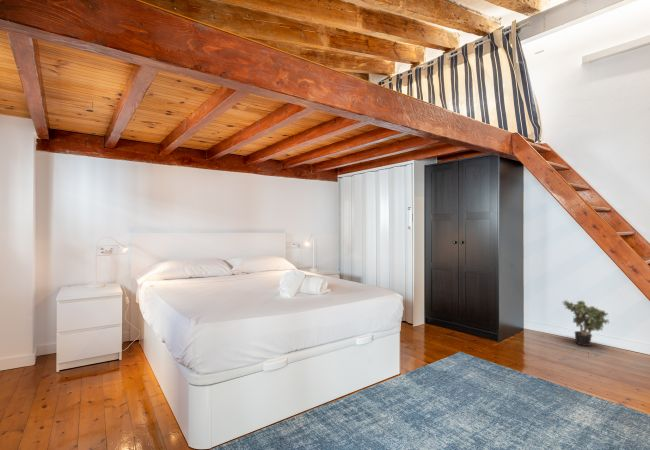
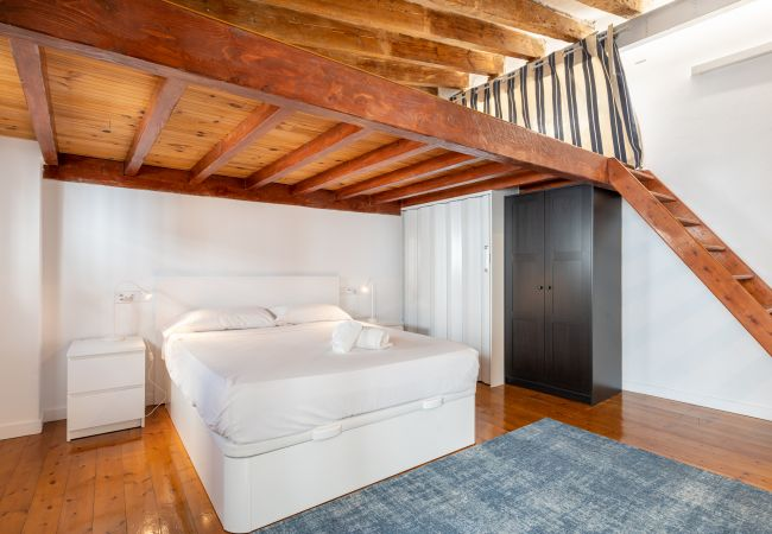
- potted plant [561,299,611,347]
